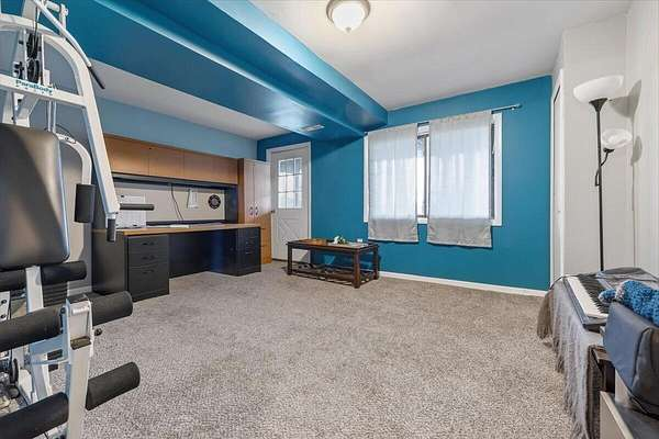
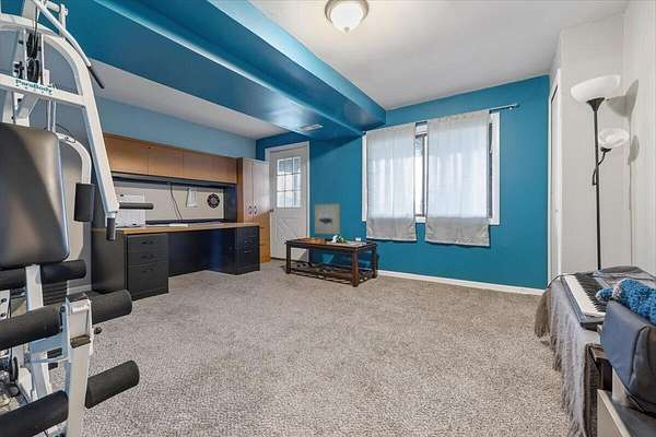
+ wall art [314,203,340,235]
